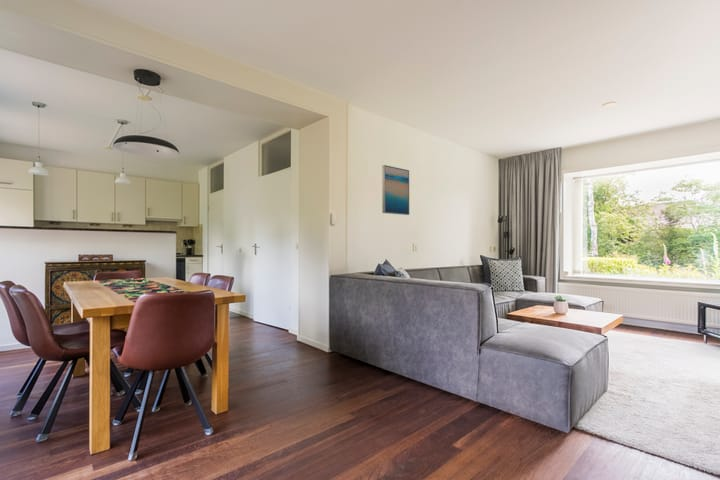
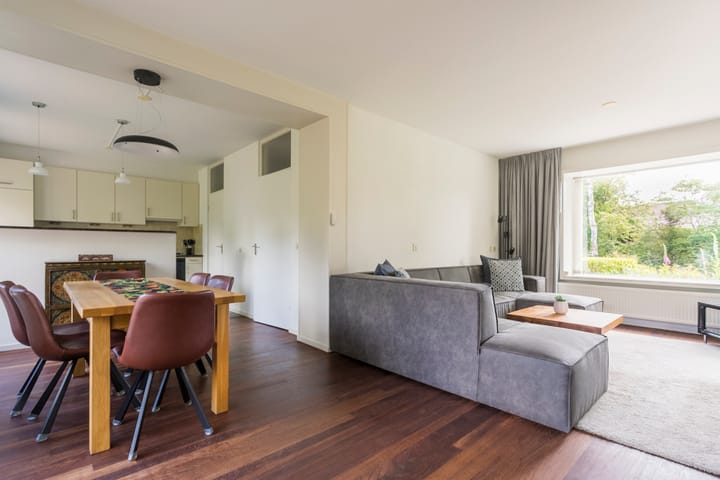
- wall art [381,164,410,216]
